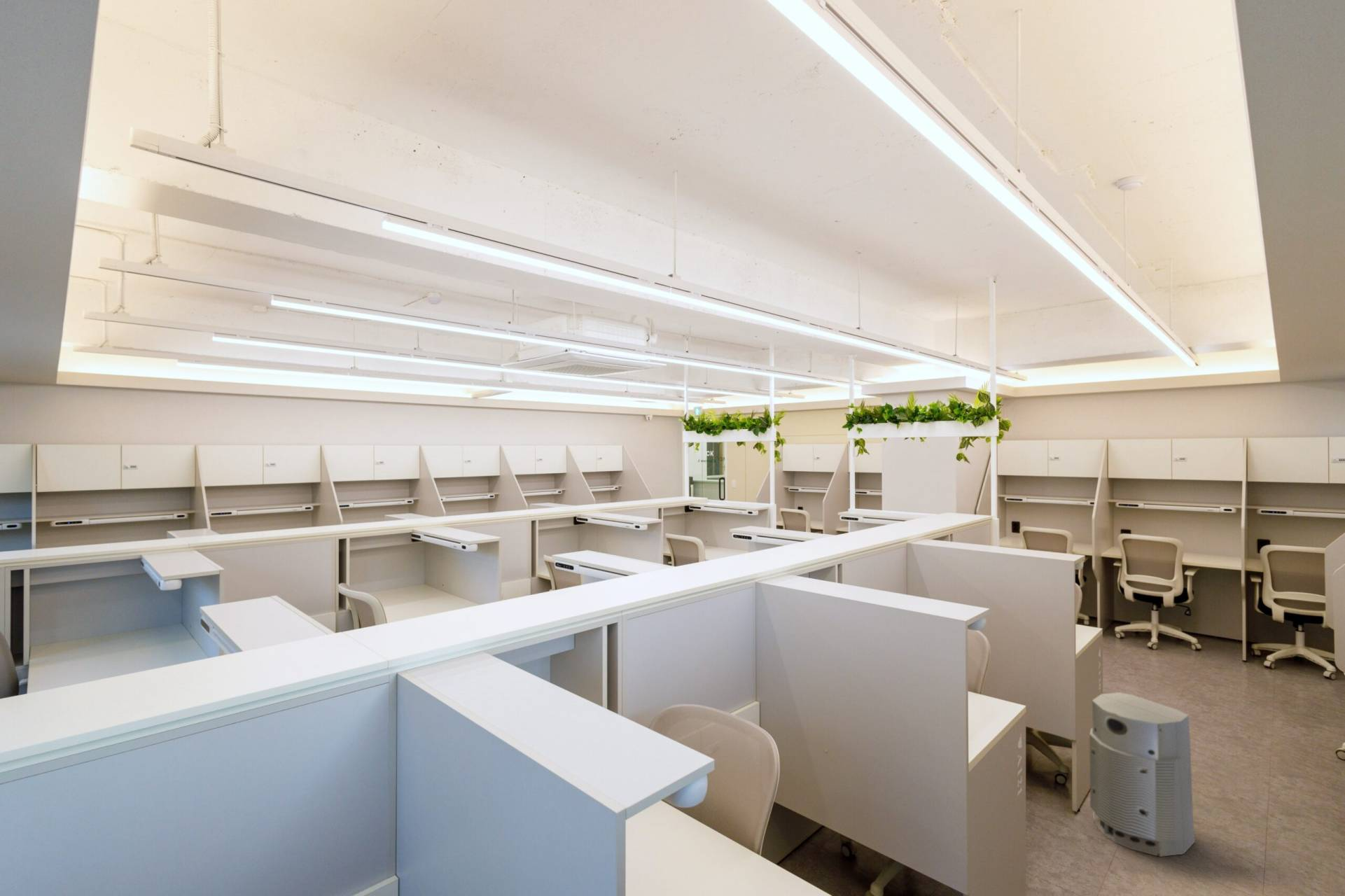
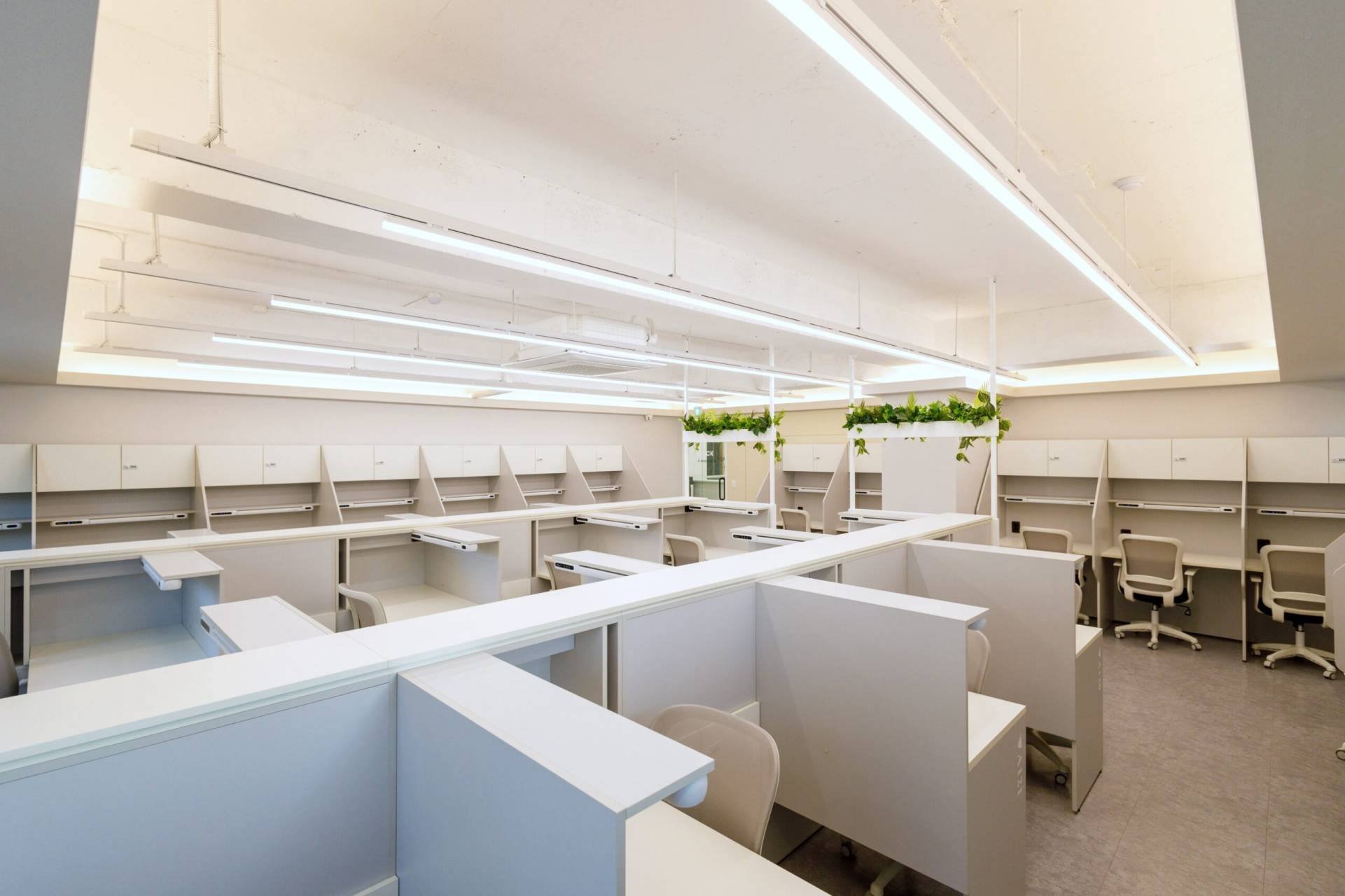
- air purifier [1089,692,1196,858]
